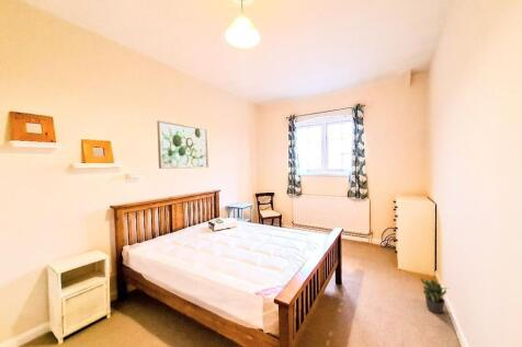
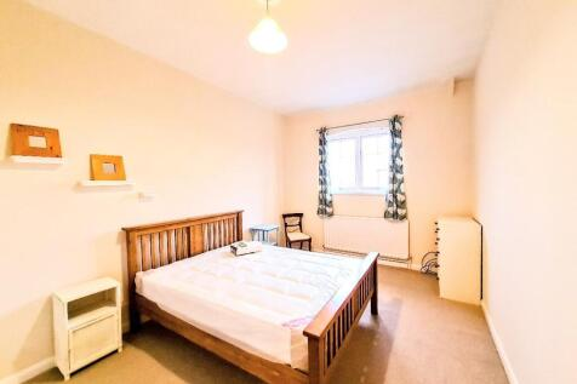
- potted plant [420,277,450,314]
- wall art [156,119,209,170]
